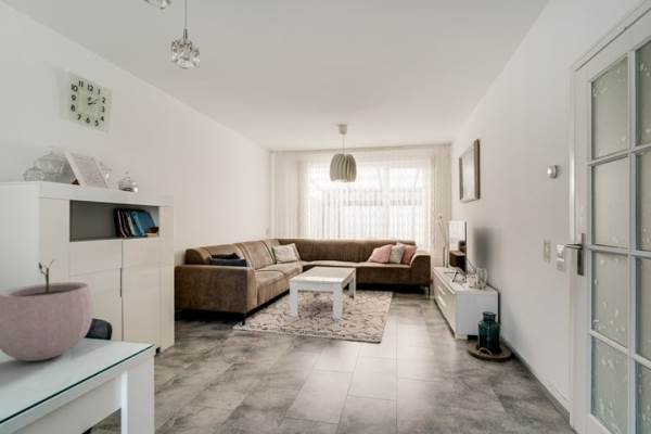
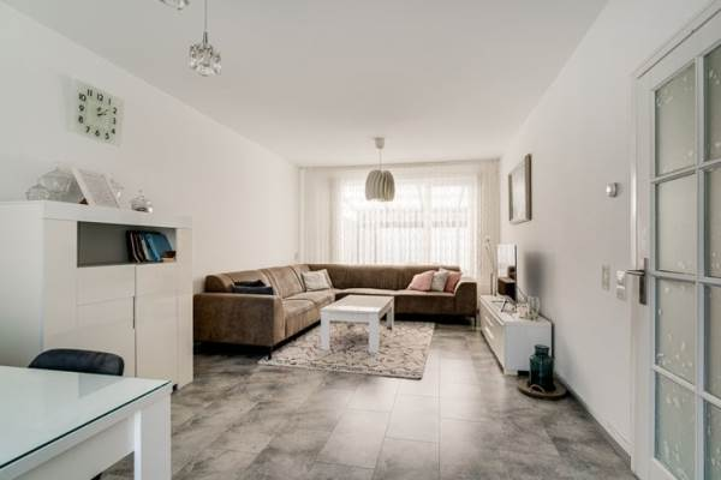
- plant pot [0,258,94,362]
